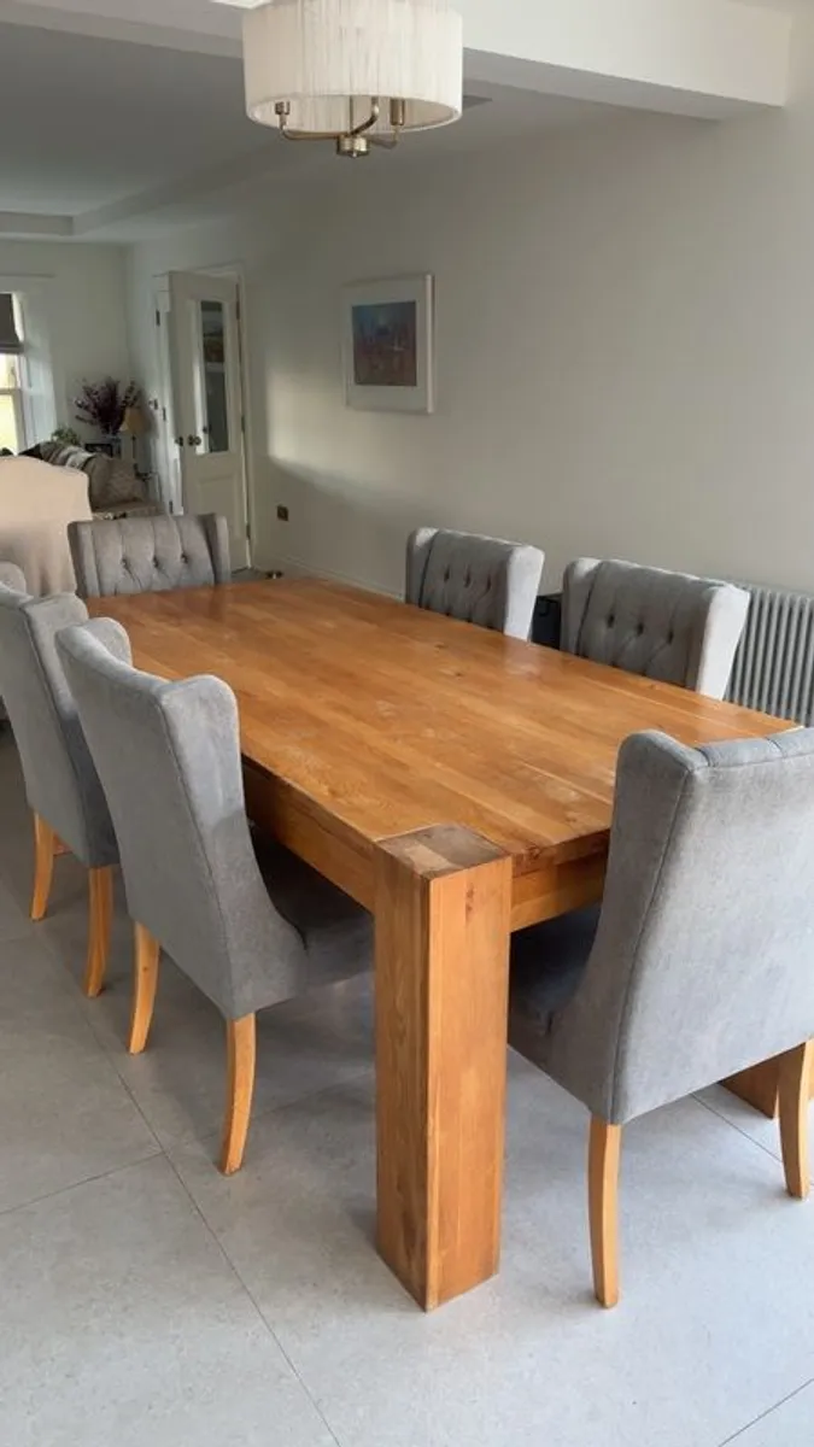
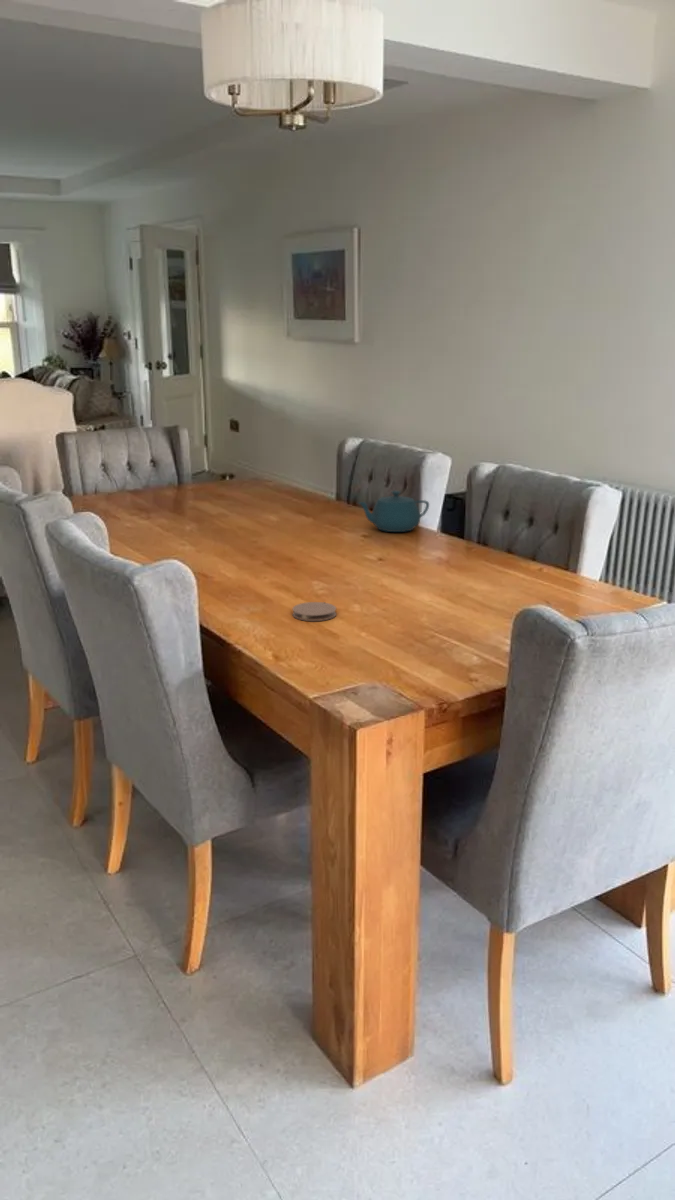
+ teapot [356,490,430,533]
+ coaster [292,601,337,622]
